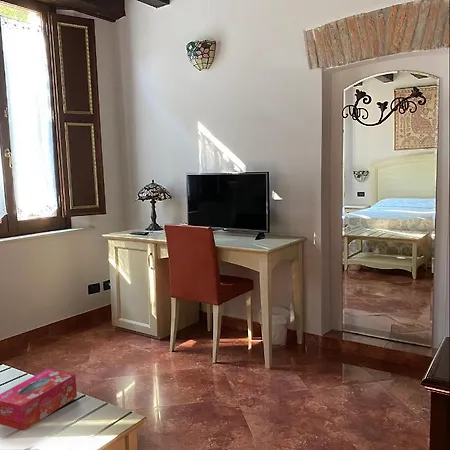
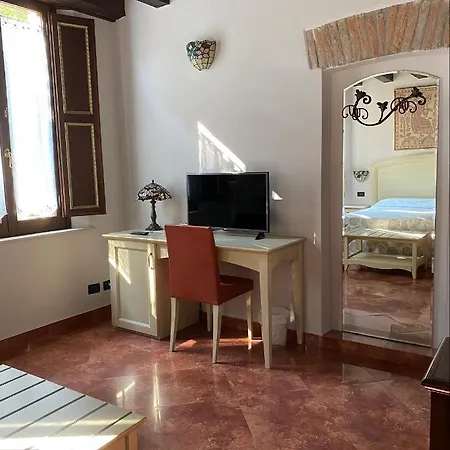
- tissue box [0,368,78,432]
